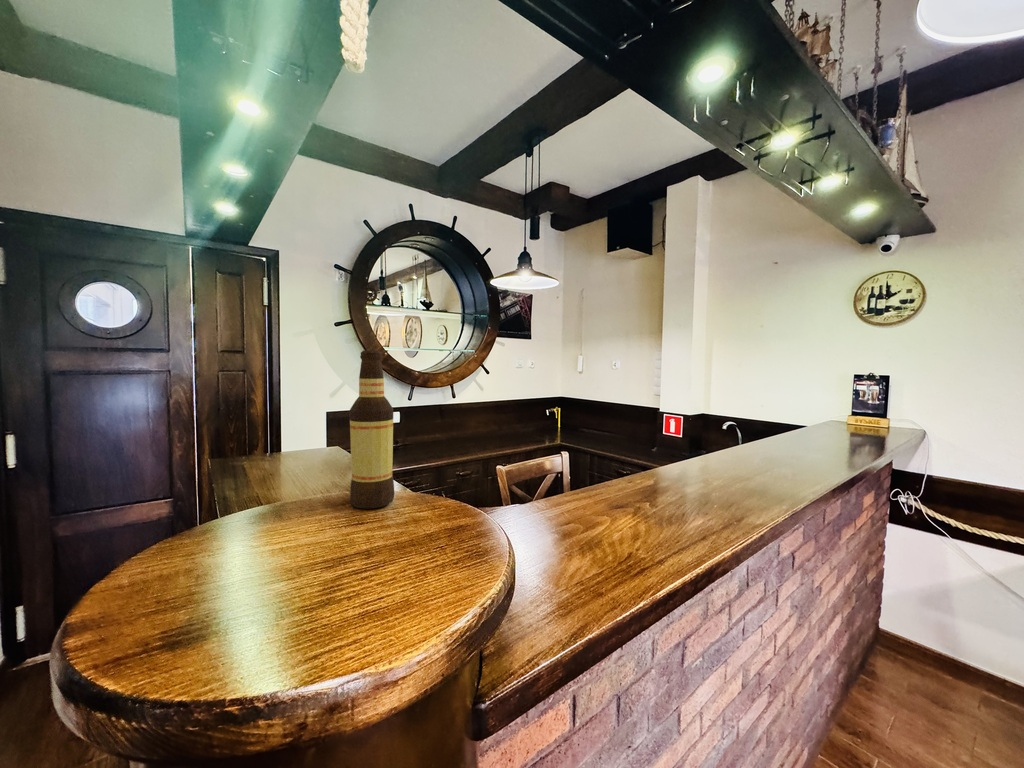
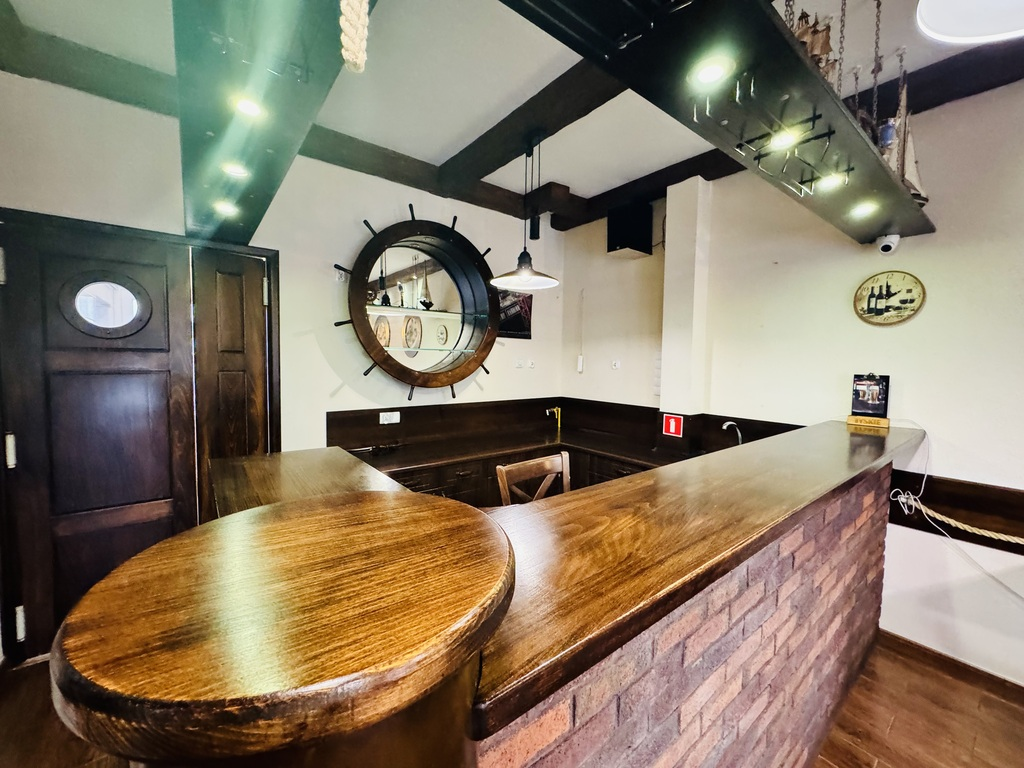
- bottle [349,350,395,510]
